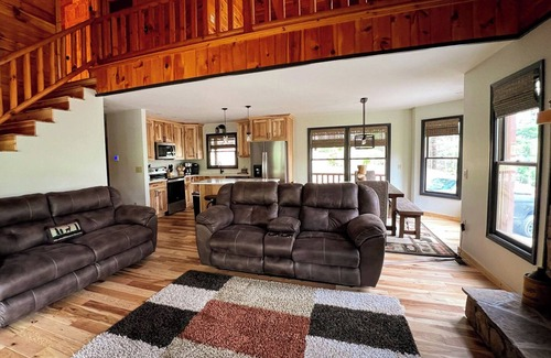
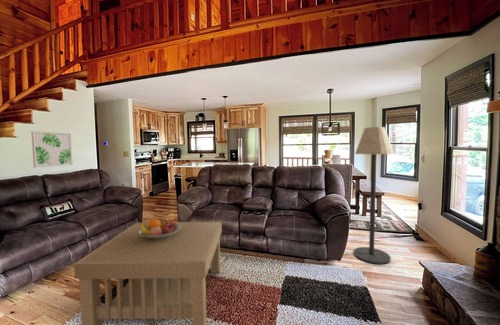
+ floor lamp [353,126,395,265]
+ fruit bowl [139,218,180,239]
+ wall art [30,130,74,169]
+ coffee table [73,221,223,325]
